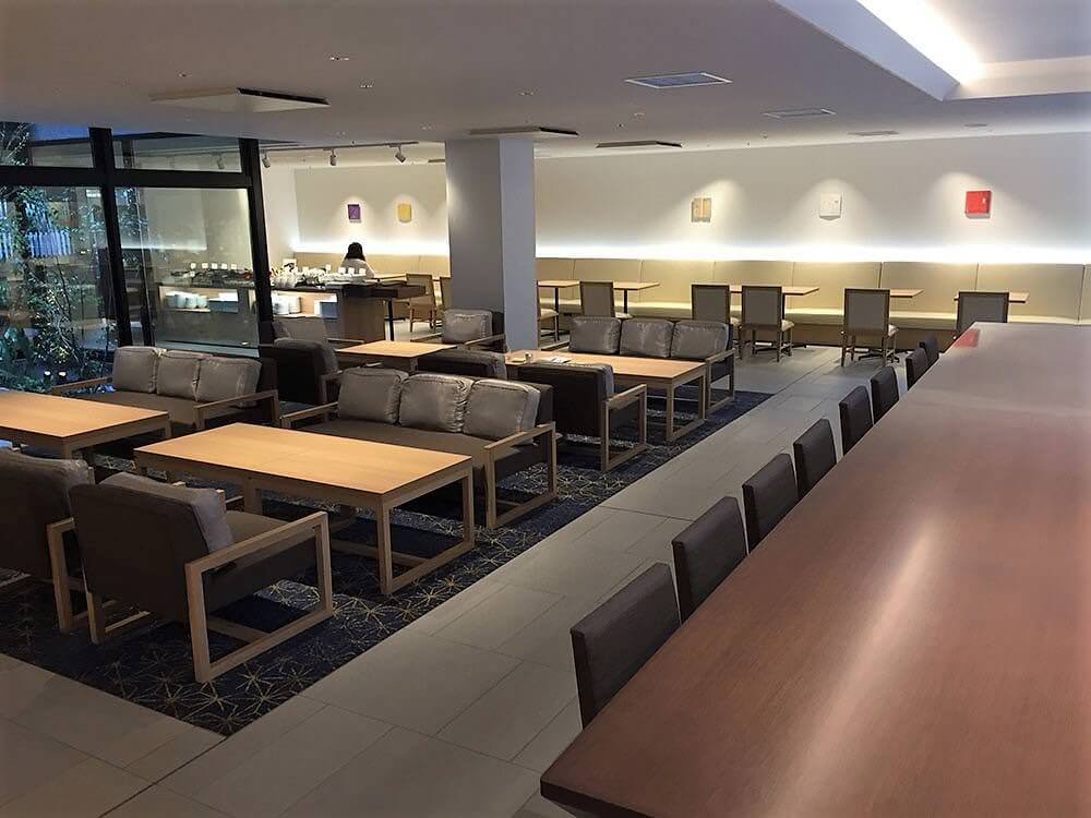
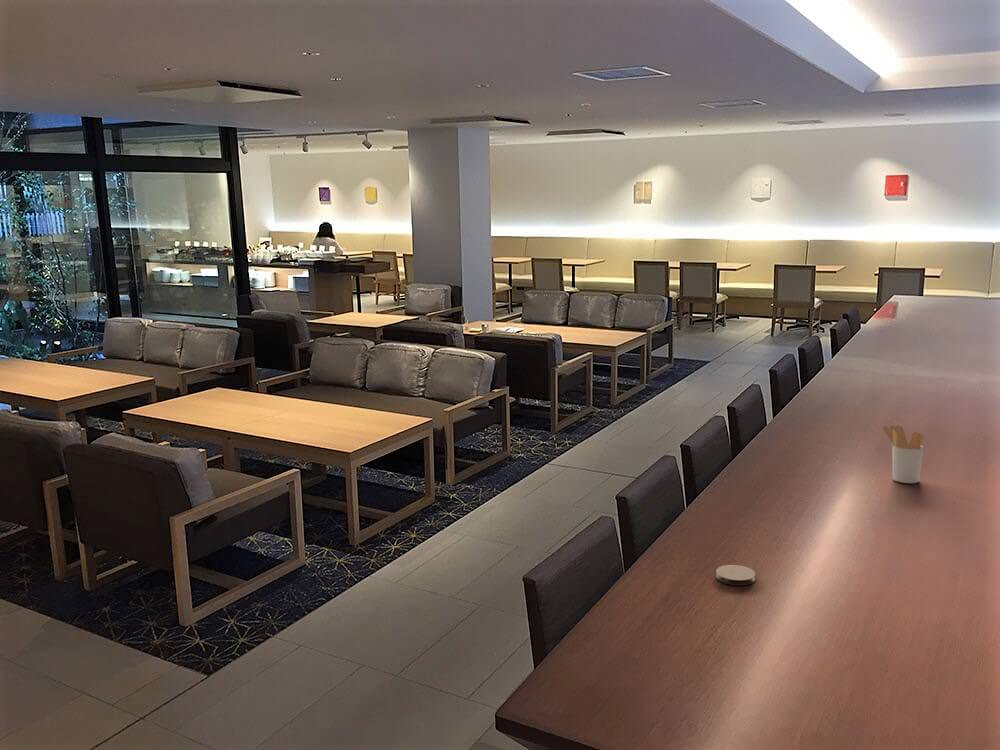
+ coaster [715,564,756,586]
+ utensil holder [881,425,926,484]
